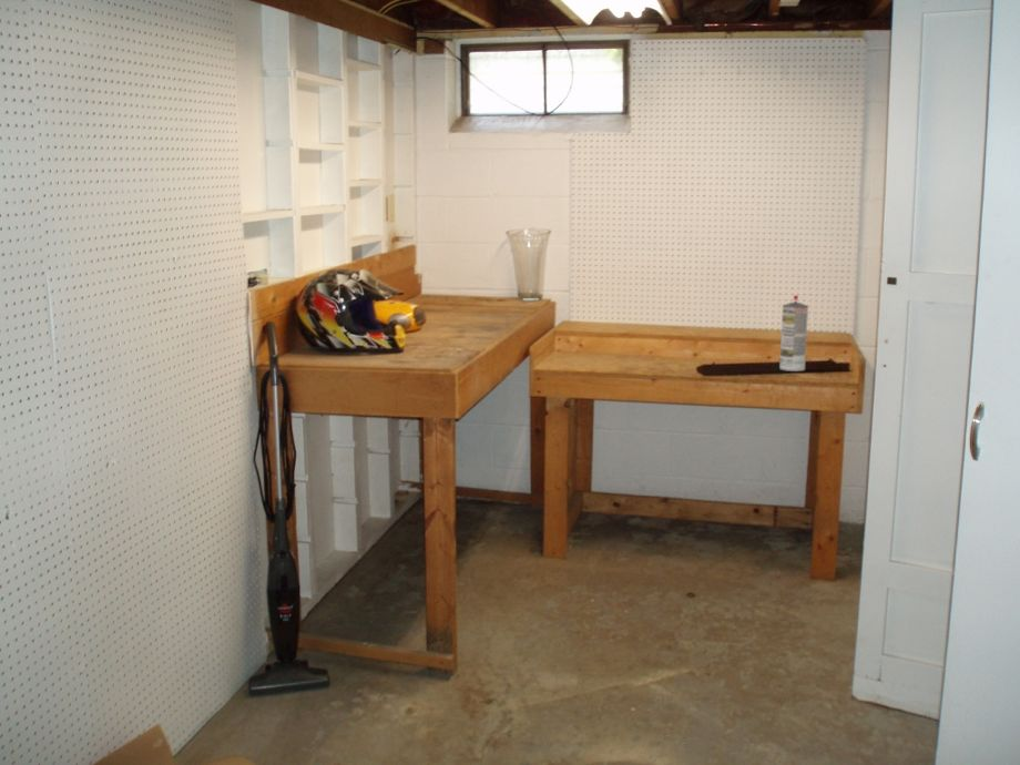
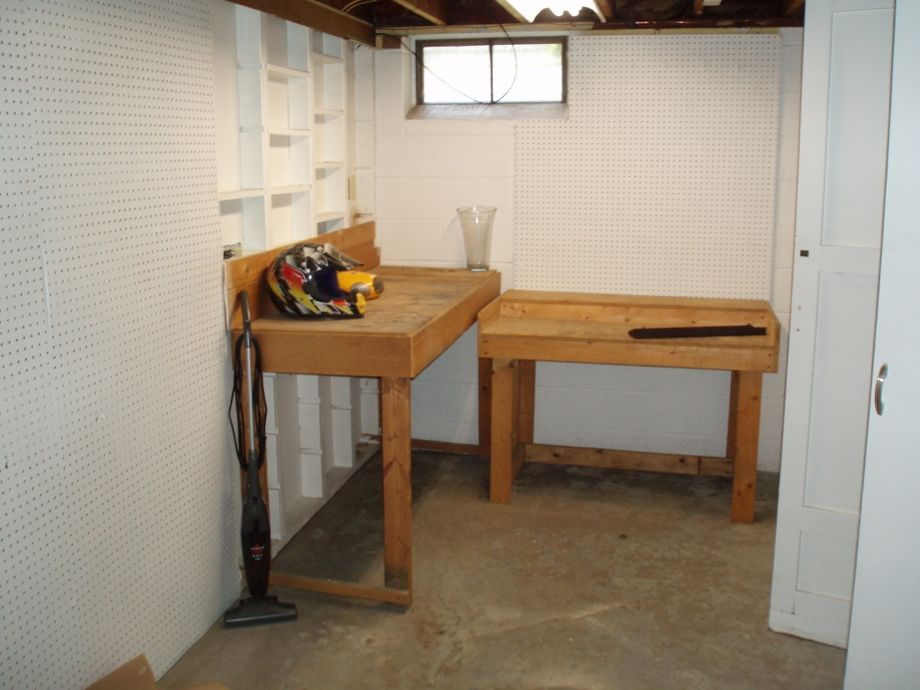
- spray can [778,294,809,373]
